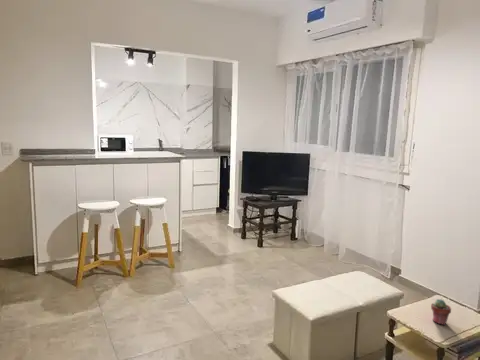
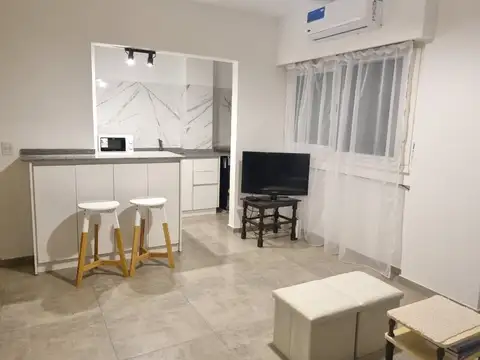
- potted succulent [430,298,452,326]
